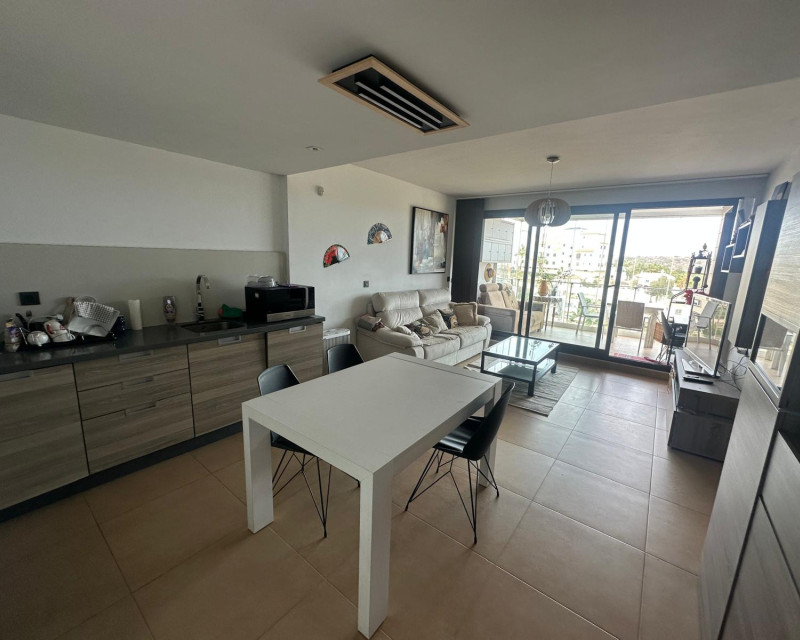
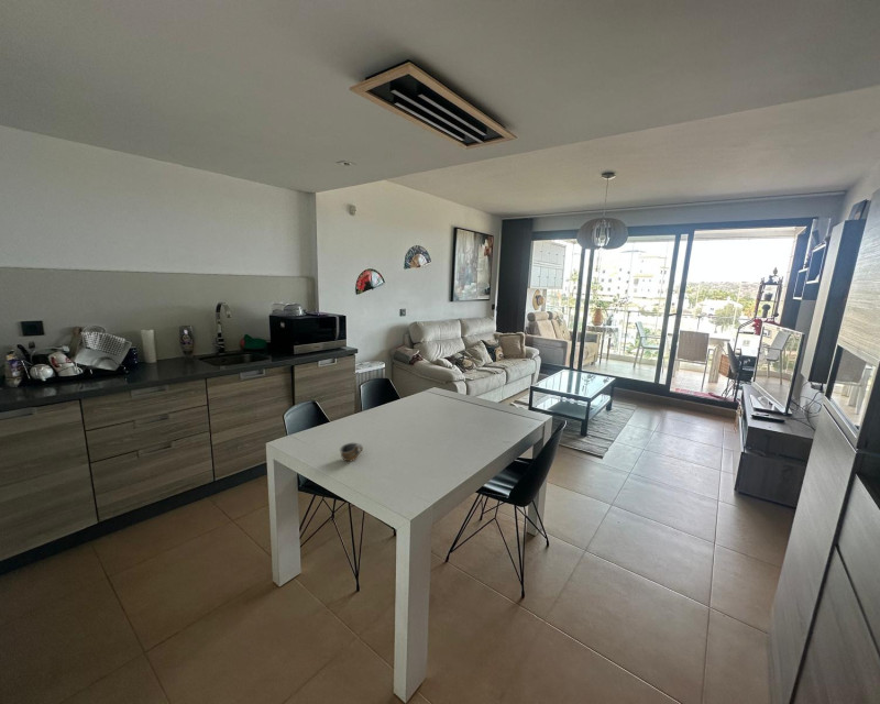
+ cup [339,442,364,462]
